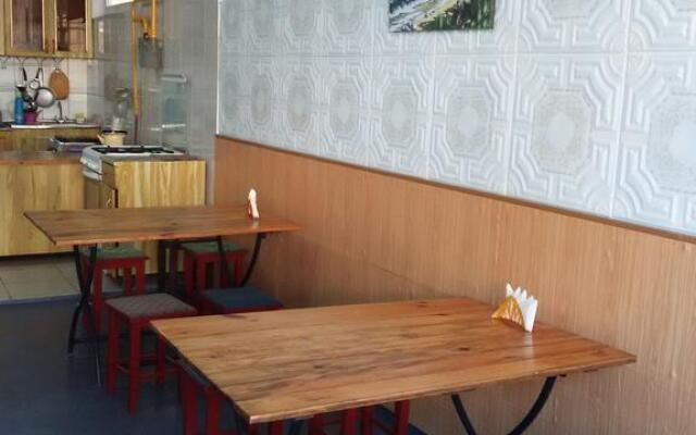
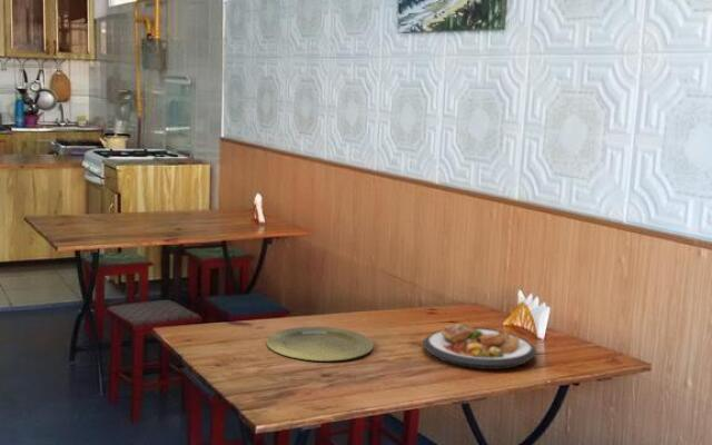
+ plate [266,326,374,363]
+ plate [422,323,537,370]
